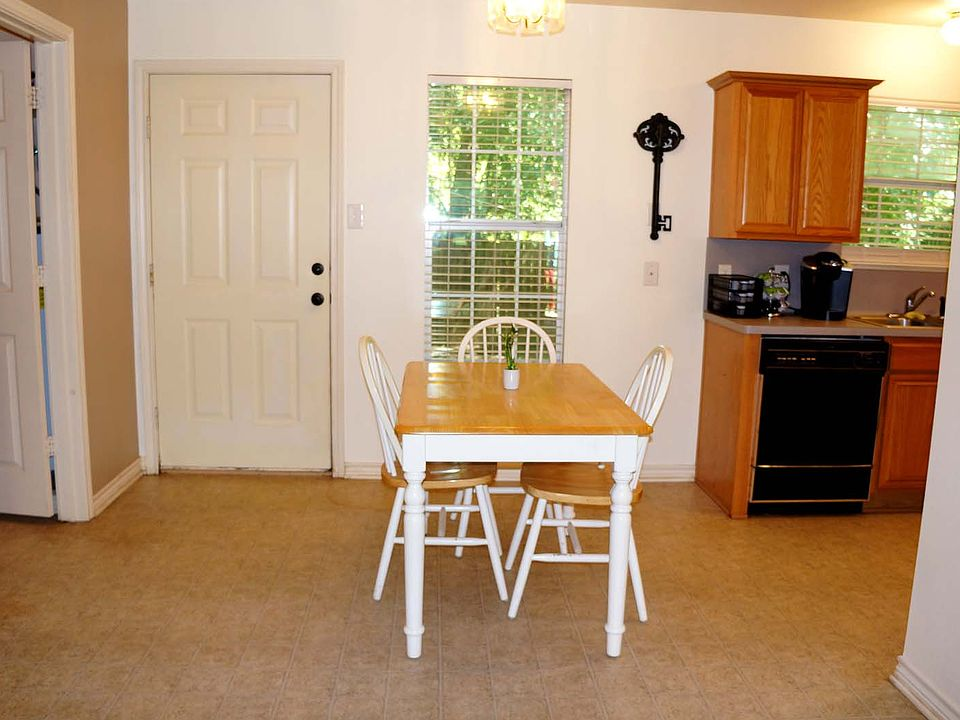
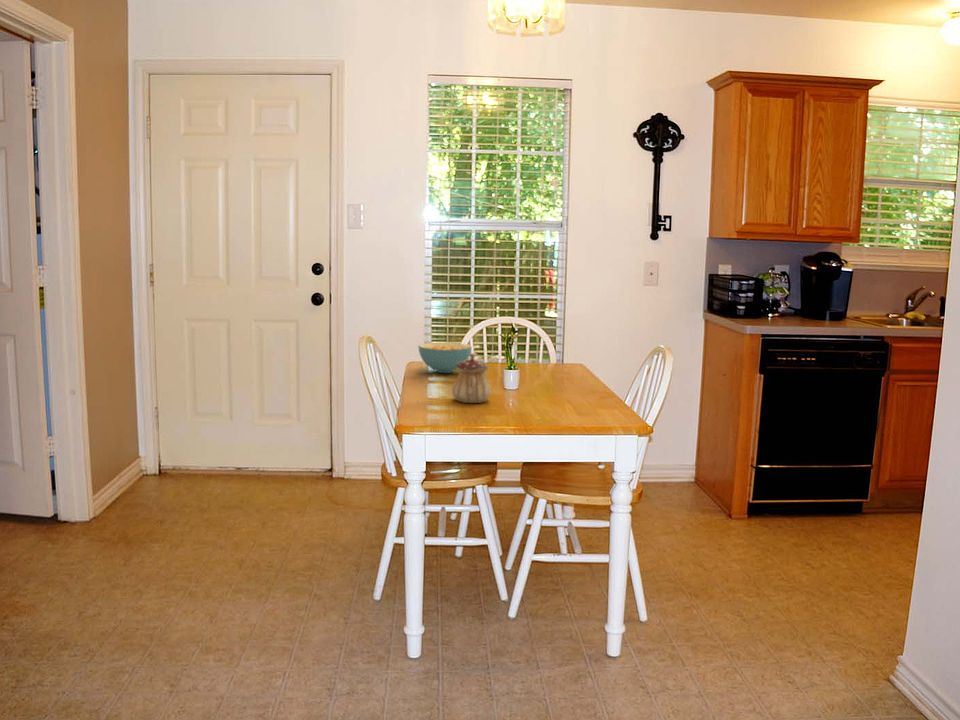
+ cereal bowl [417,342,473,374]
+ teapot [451,352,492,404]
